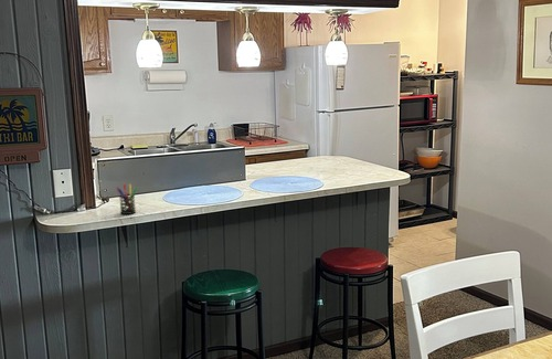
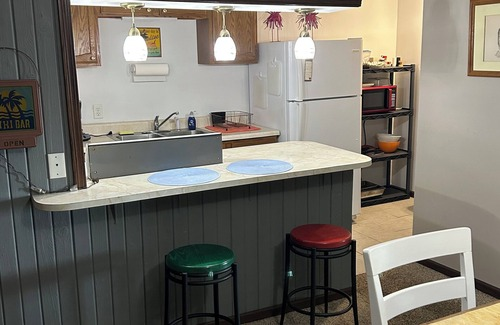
- pen holder [115,183,139,215]
